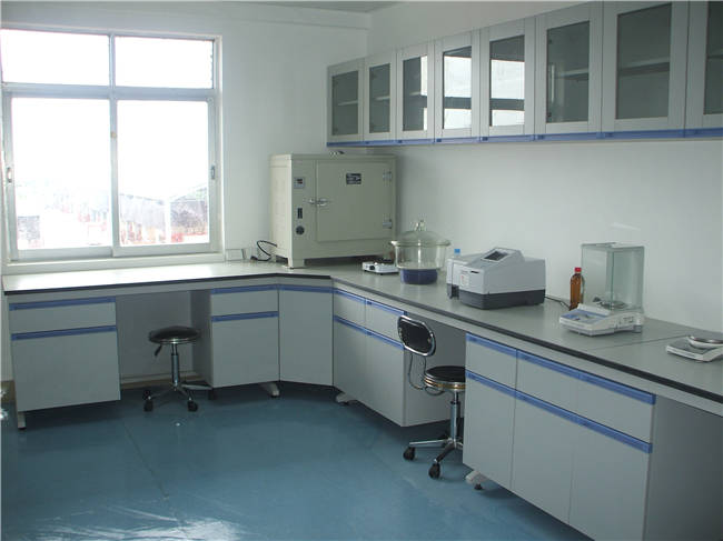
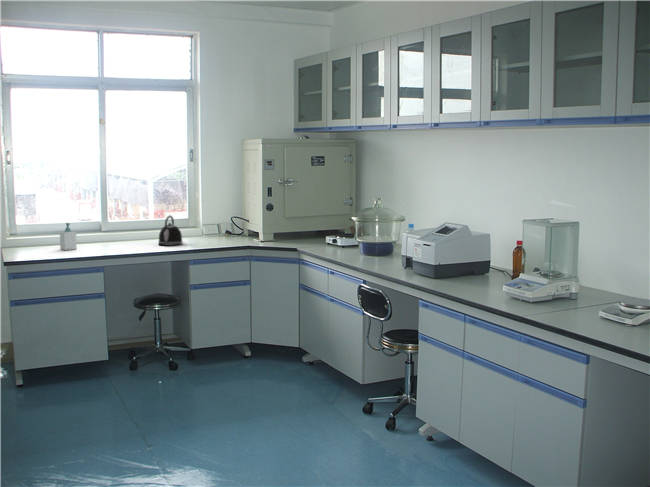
+ soap bottle [59,222,78,251]
+ kettle [157,215,184,247]
